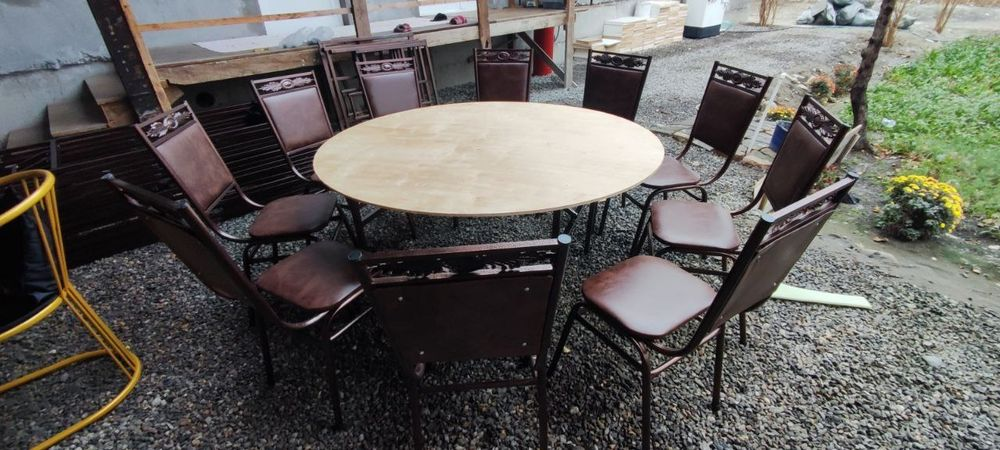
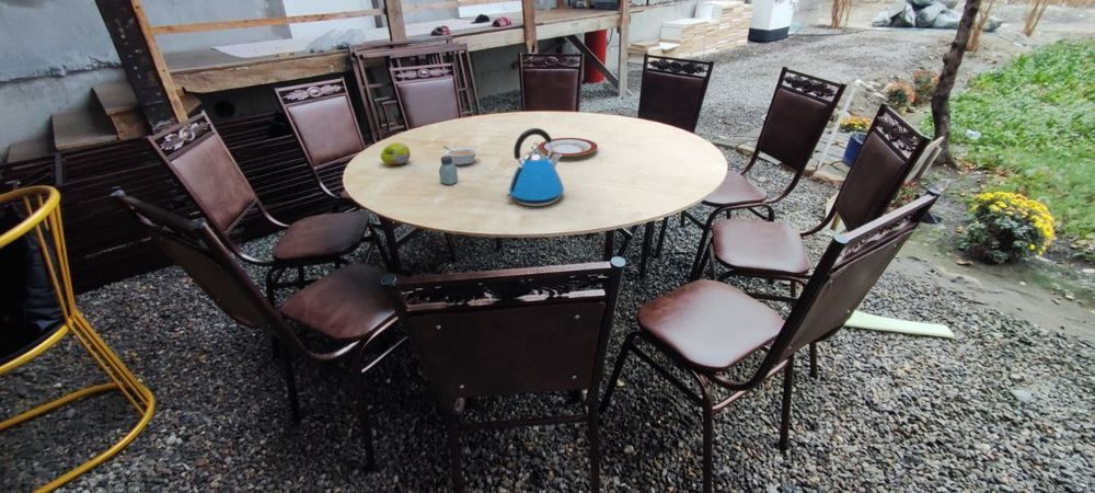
+ plate [538,137,599,158]
+ saltshaker [438,154,459,186]
+ kettle [505,127,565,207]
+ legume [442,145,479,167]
+ fruit [380,141,412,165]
